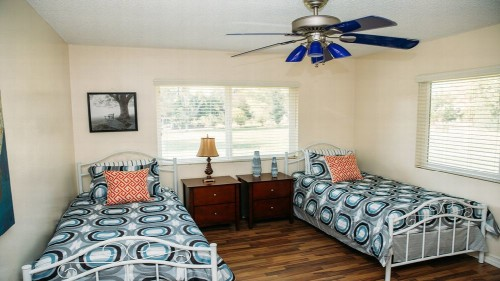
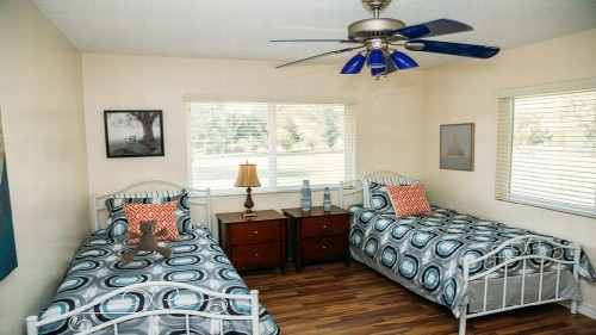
+ stuffed bear [120,218,175,265]
+ wall art [439,122,477,173]
